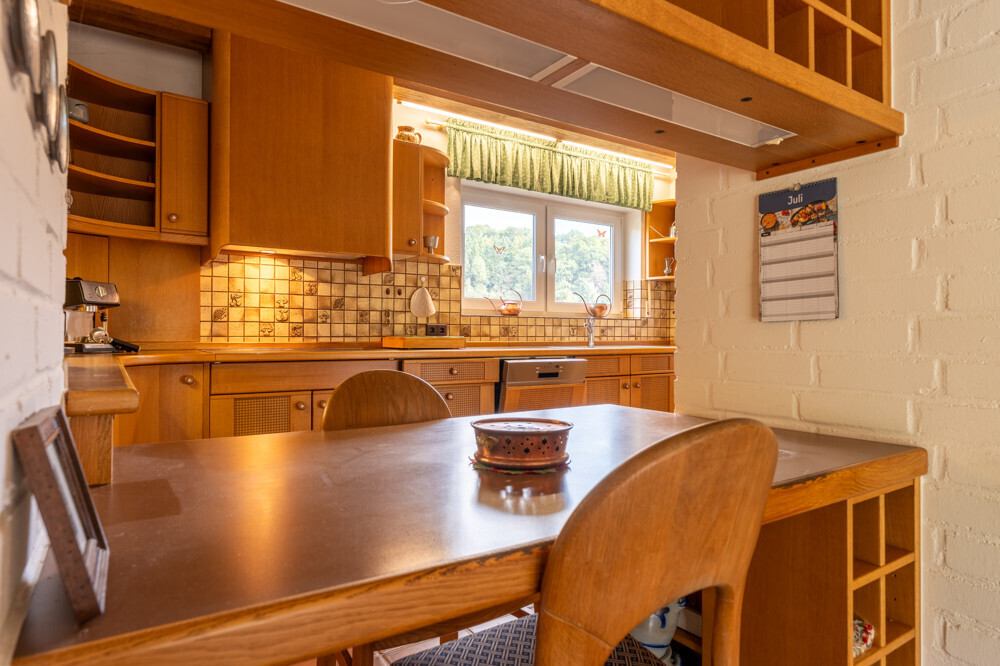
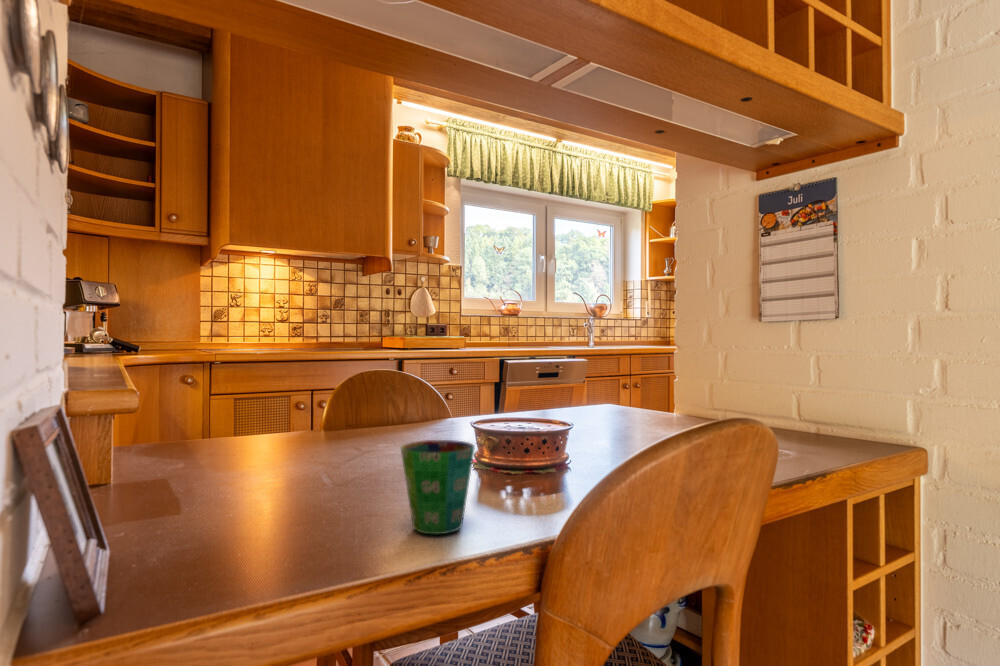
+ cup [400,439,476,535]
